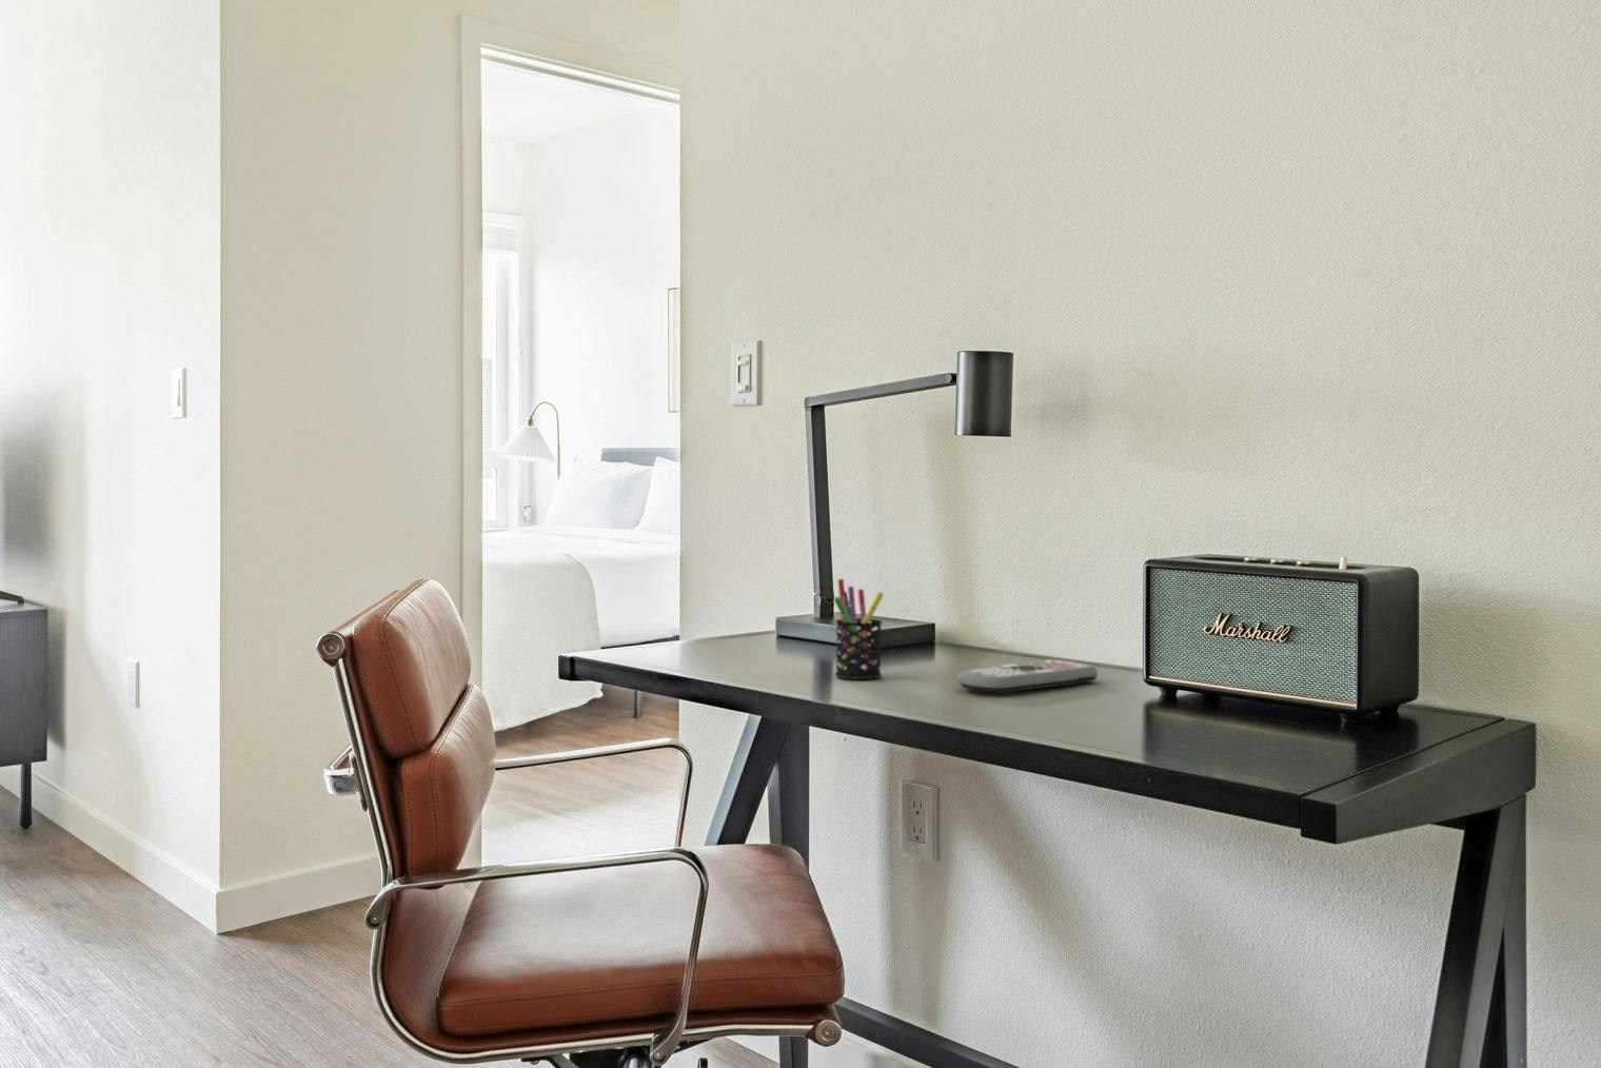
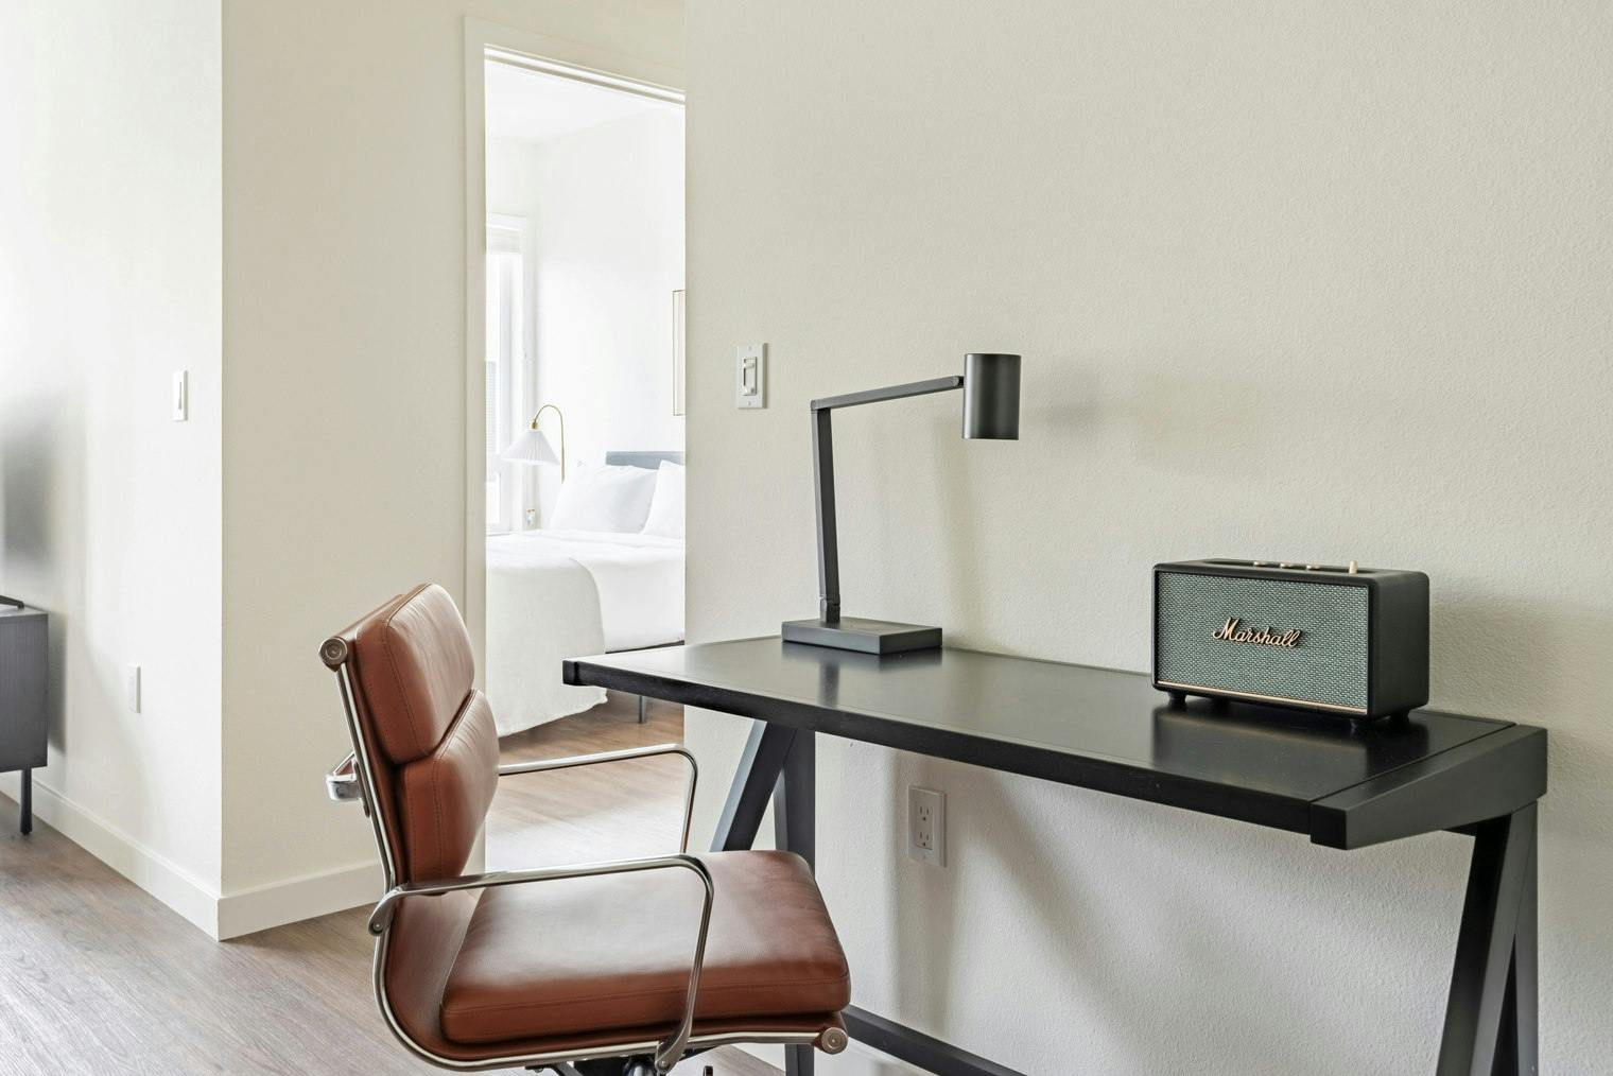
- remote control [957,658,1099,693]
- pen holder [833,578,885,681]
